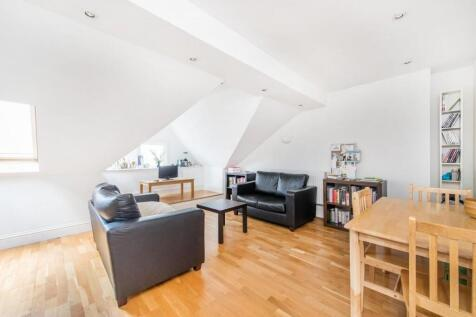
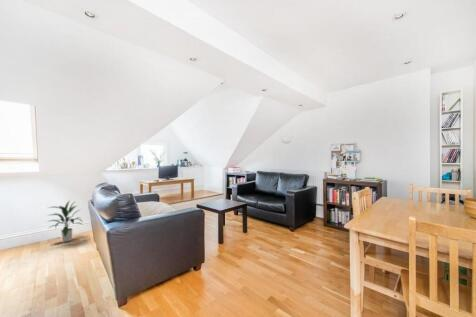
+ indoor plant [46,199,85,243]
